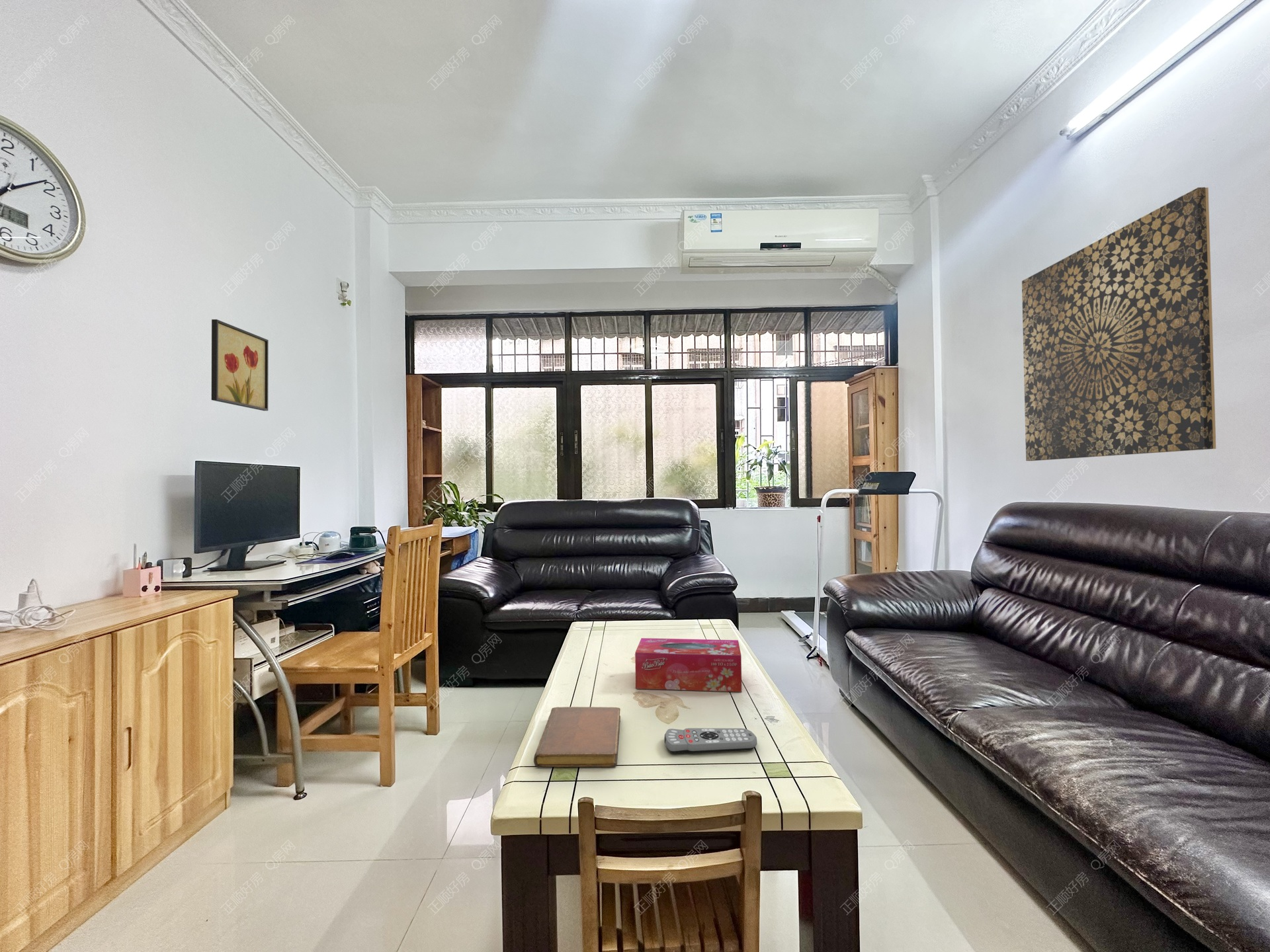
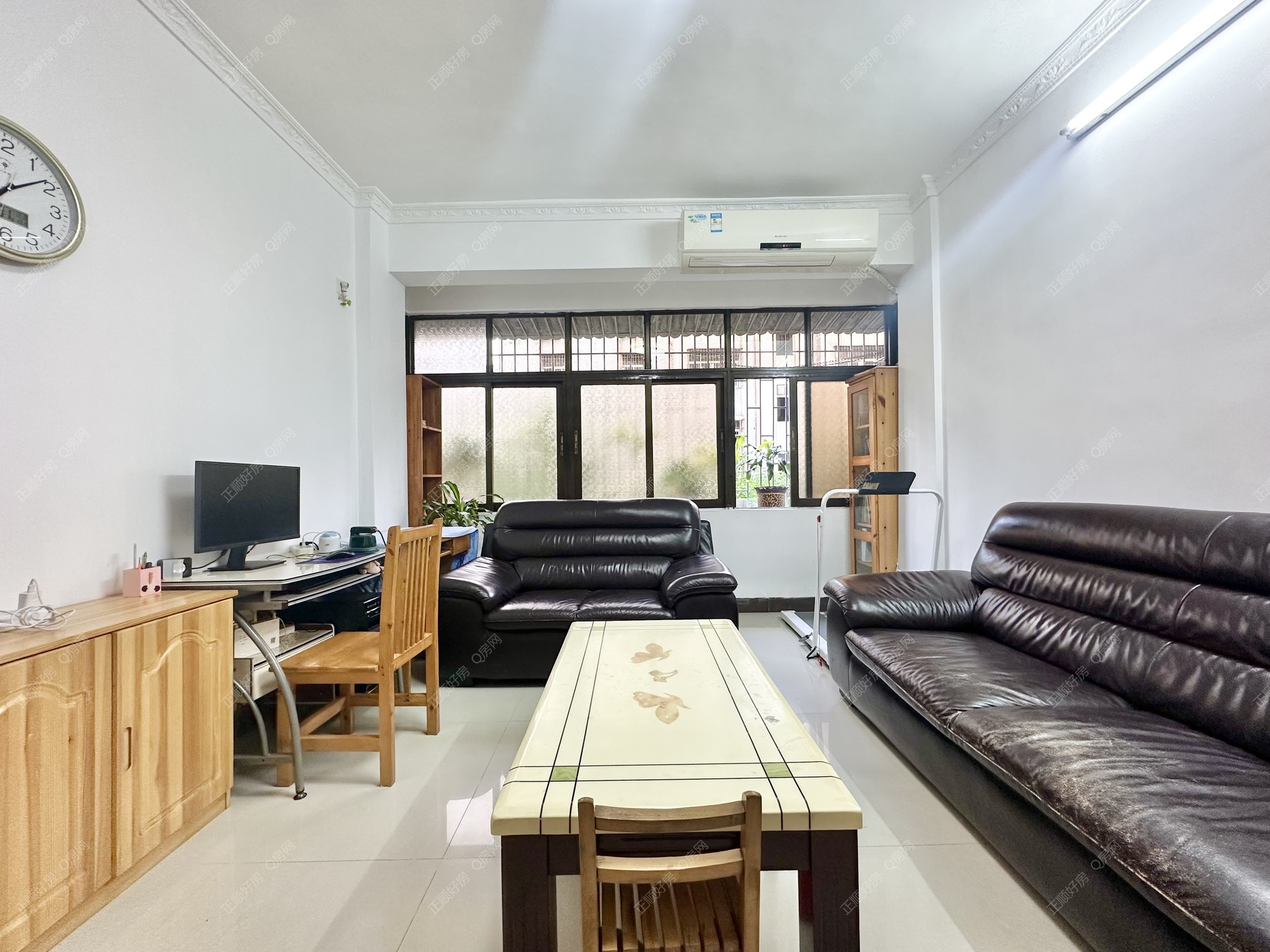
- remote control [664,727,758,754]
- notebook [533,706,621,768]
- wall art [1021,186,1216,461]
- wall art [211,319,269,411]
- tissue box [634,637,742,693]
